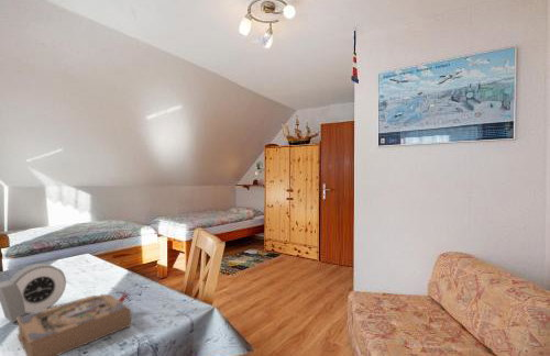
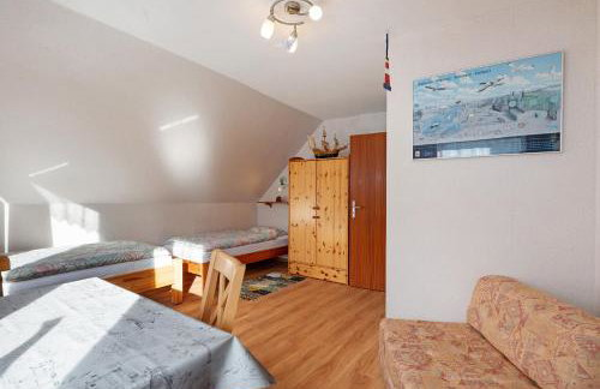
- alarm clock [0,263,67,324]
- book [16,288,132,356]
